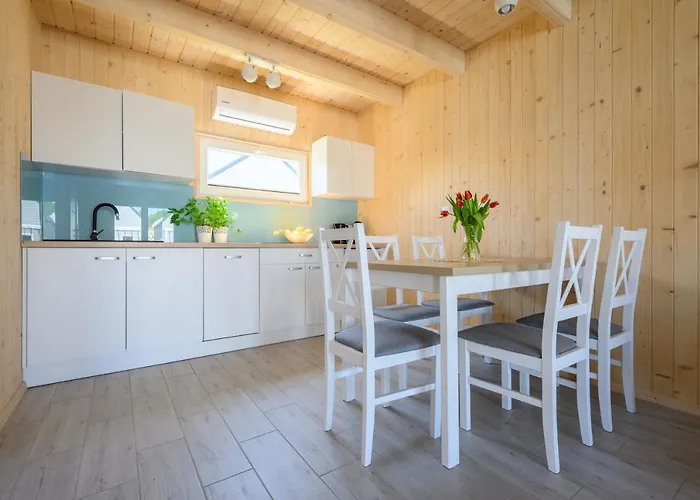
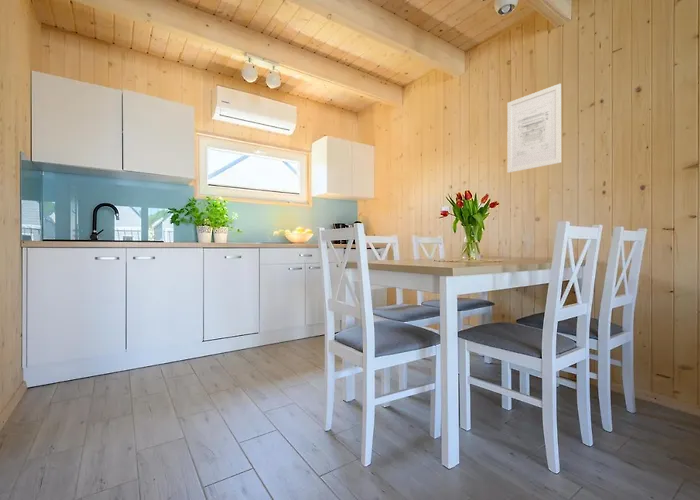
+ wall art [506,83,562,174]
